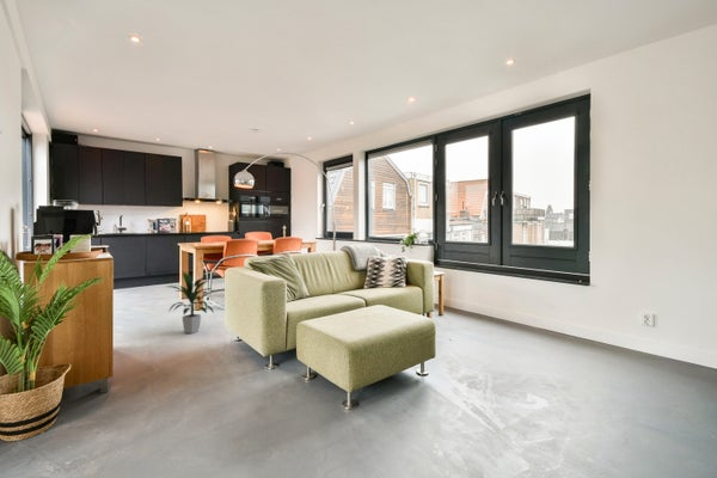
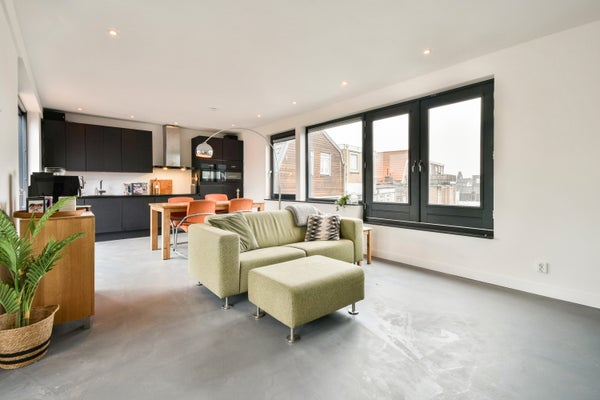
- indoor plant [167,270,215,335]
